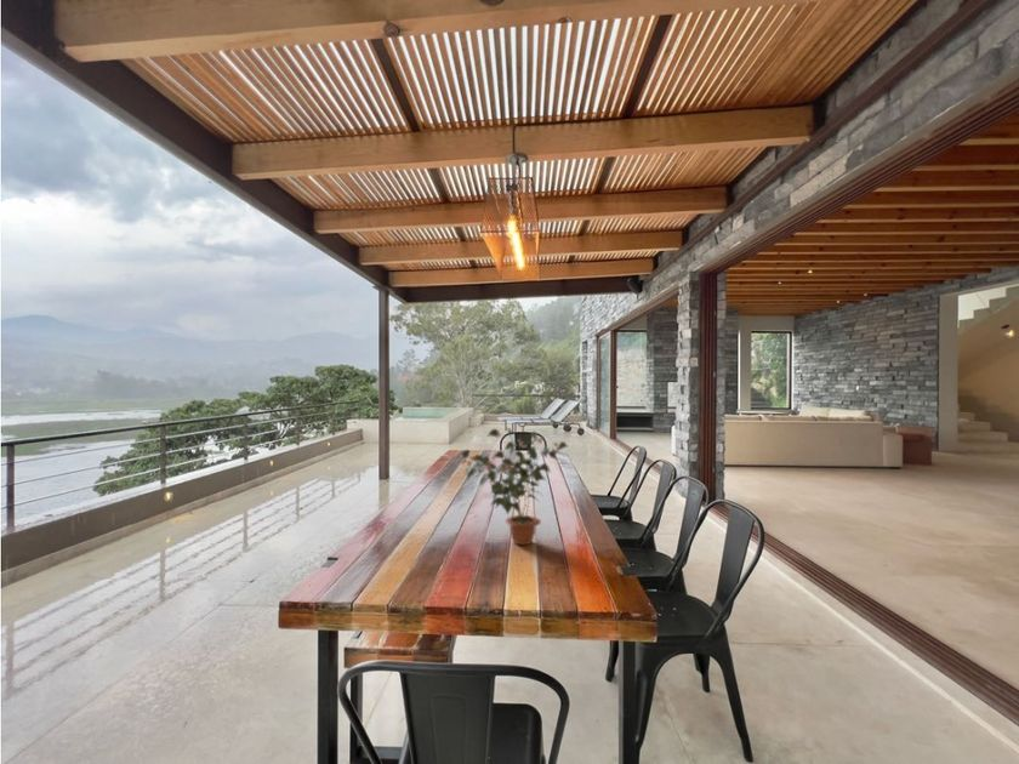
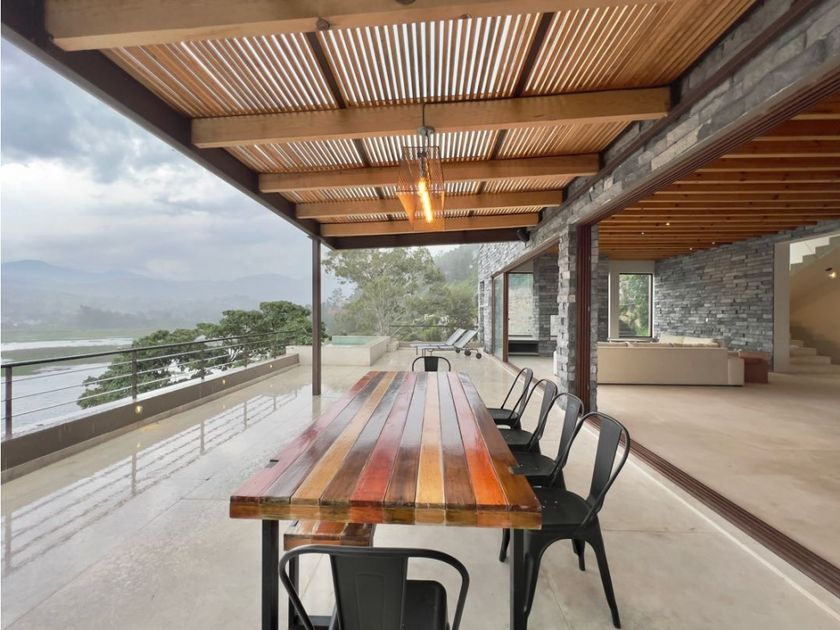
- potted plant [460,427,569,546]
